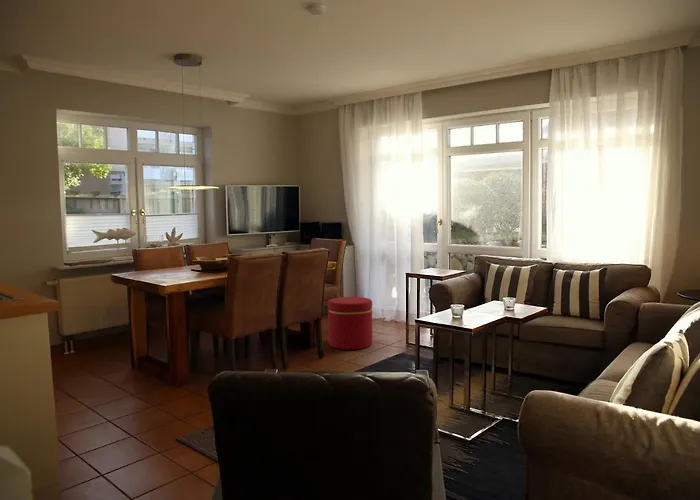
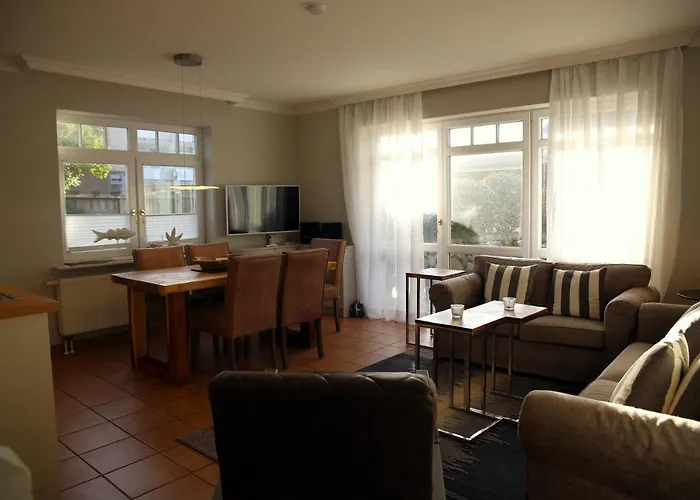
- ottoman [327,296,373,351]
